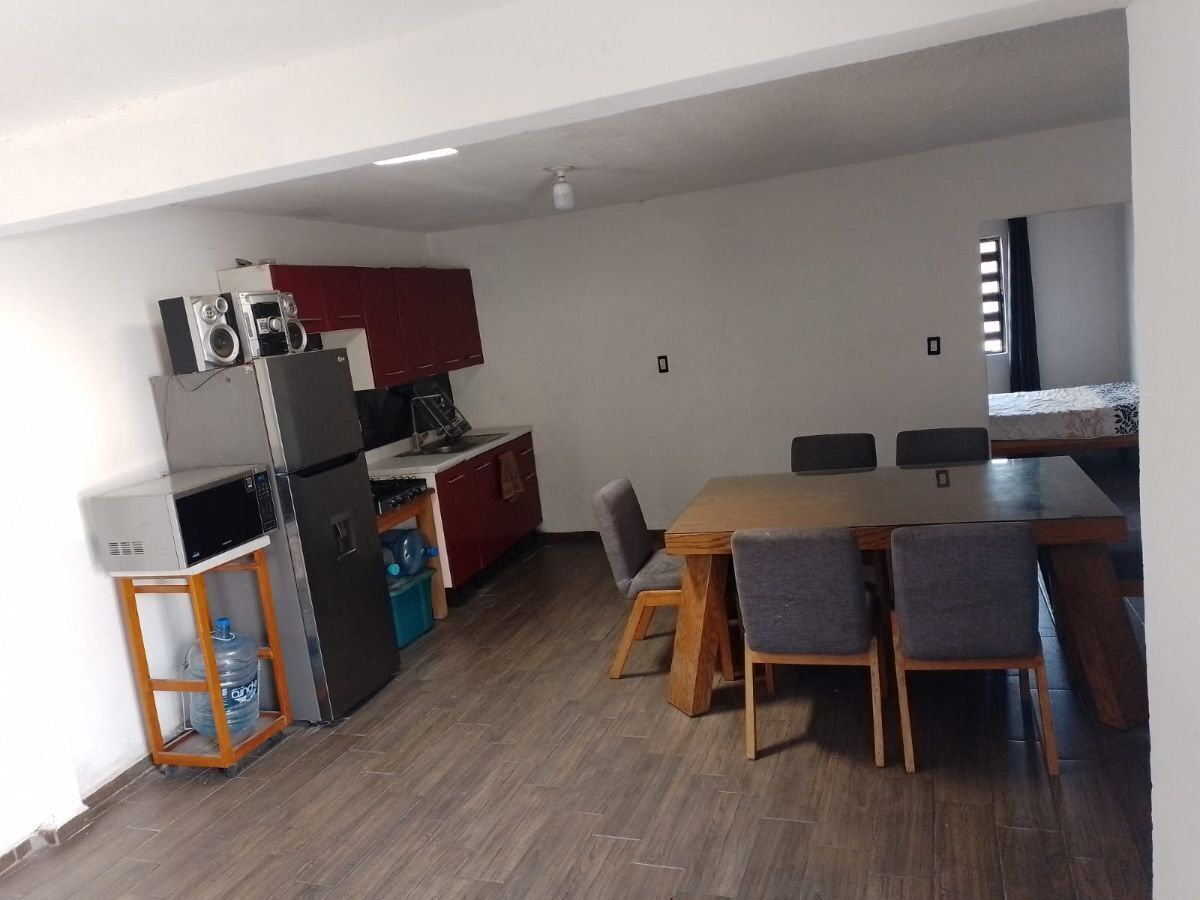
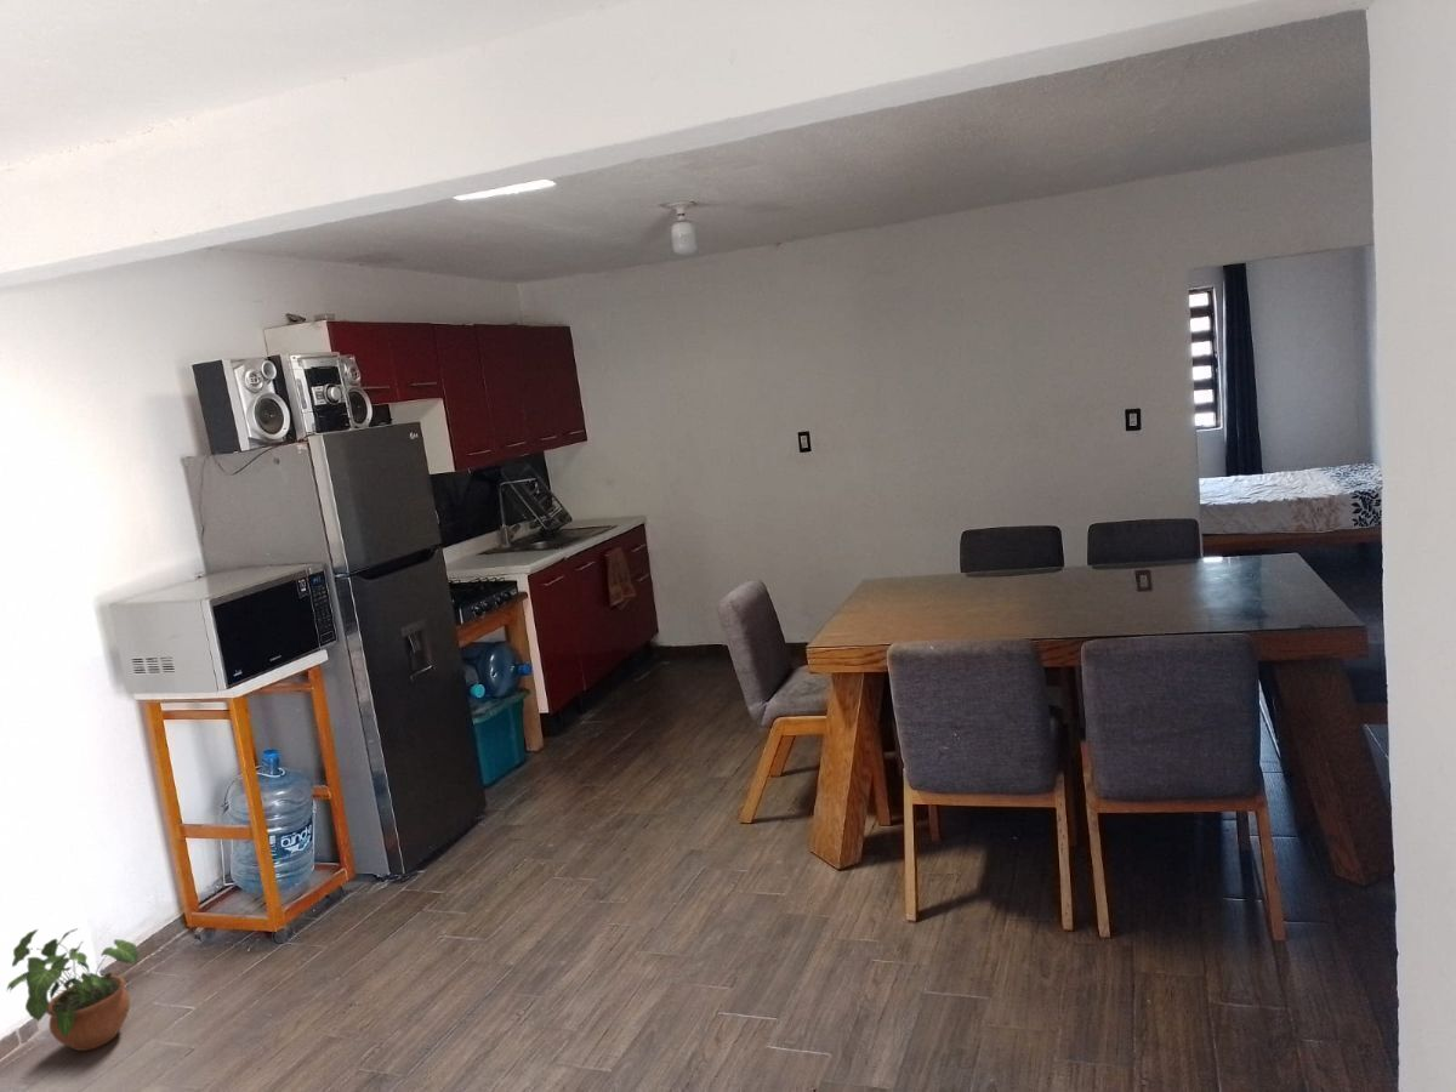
+ potted plant [6,927,140,1052]
